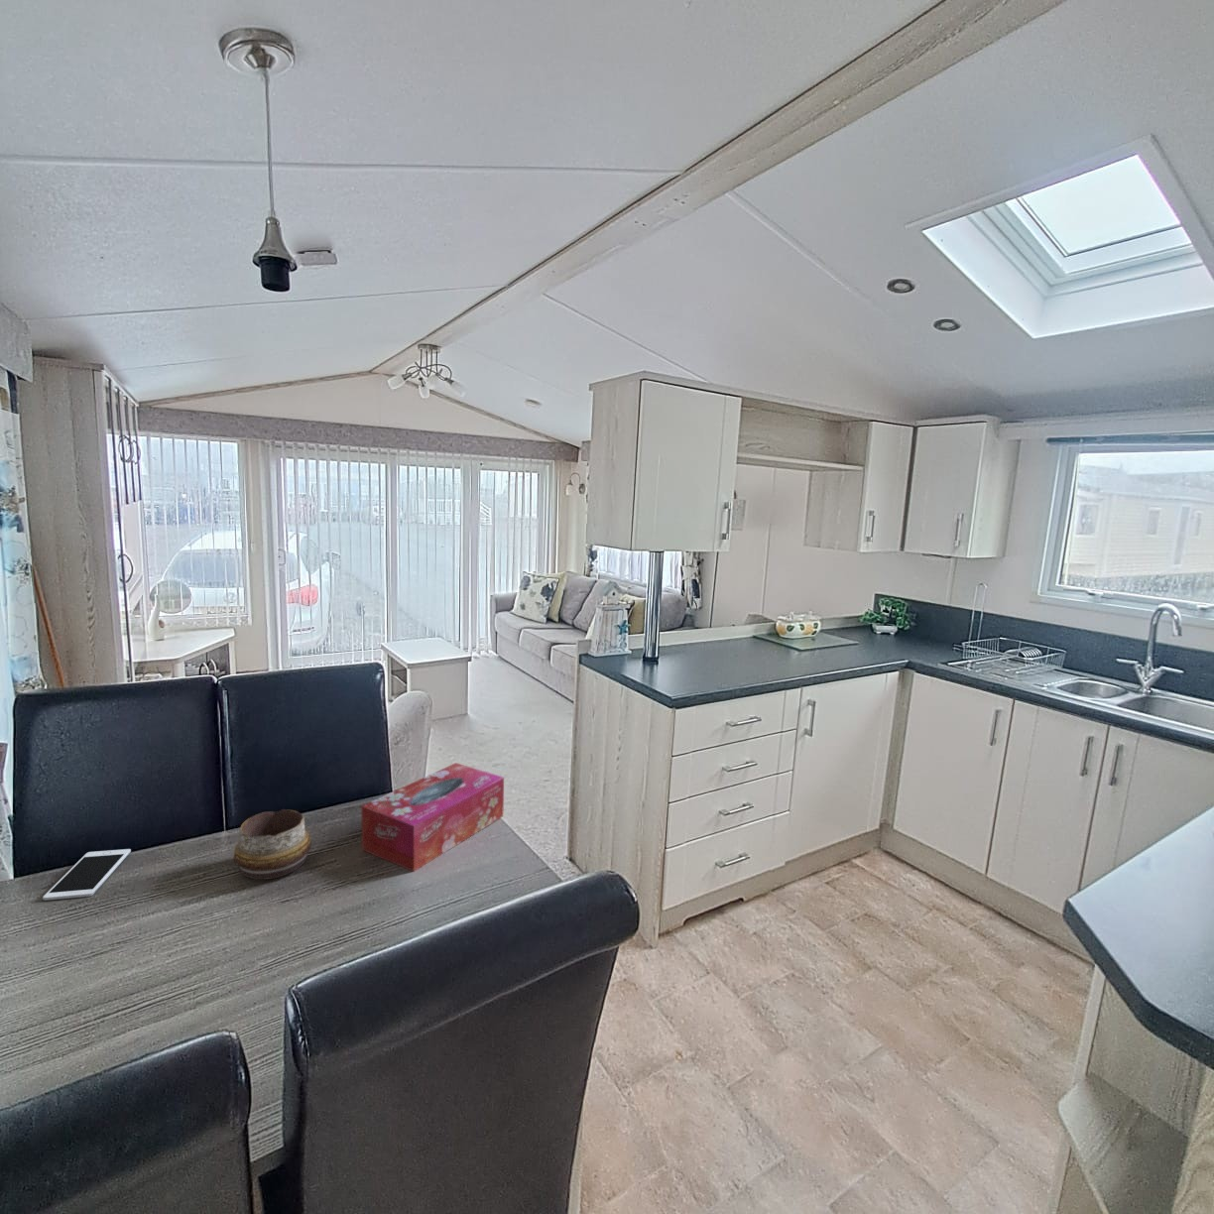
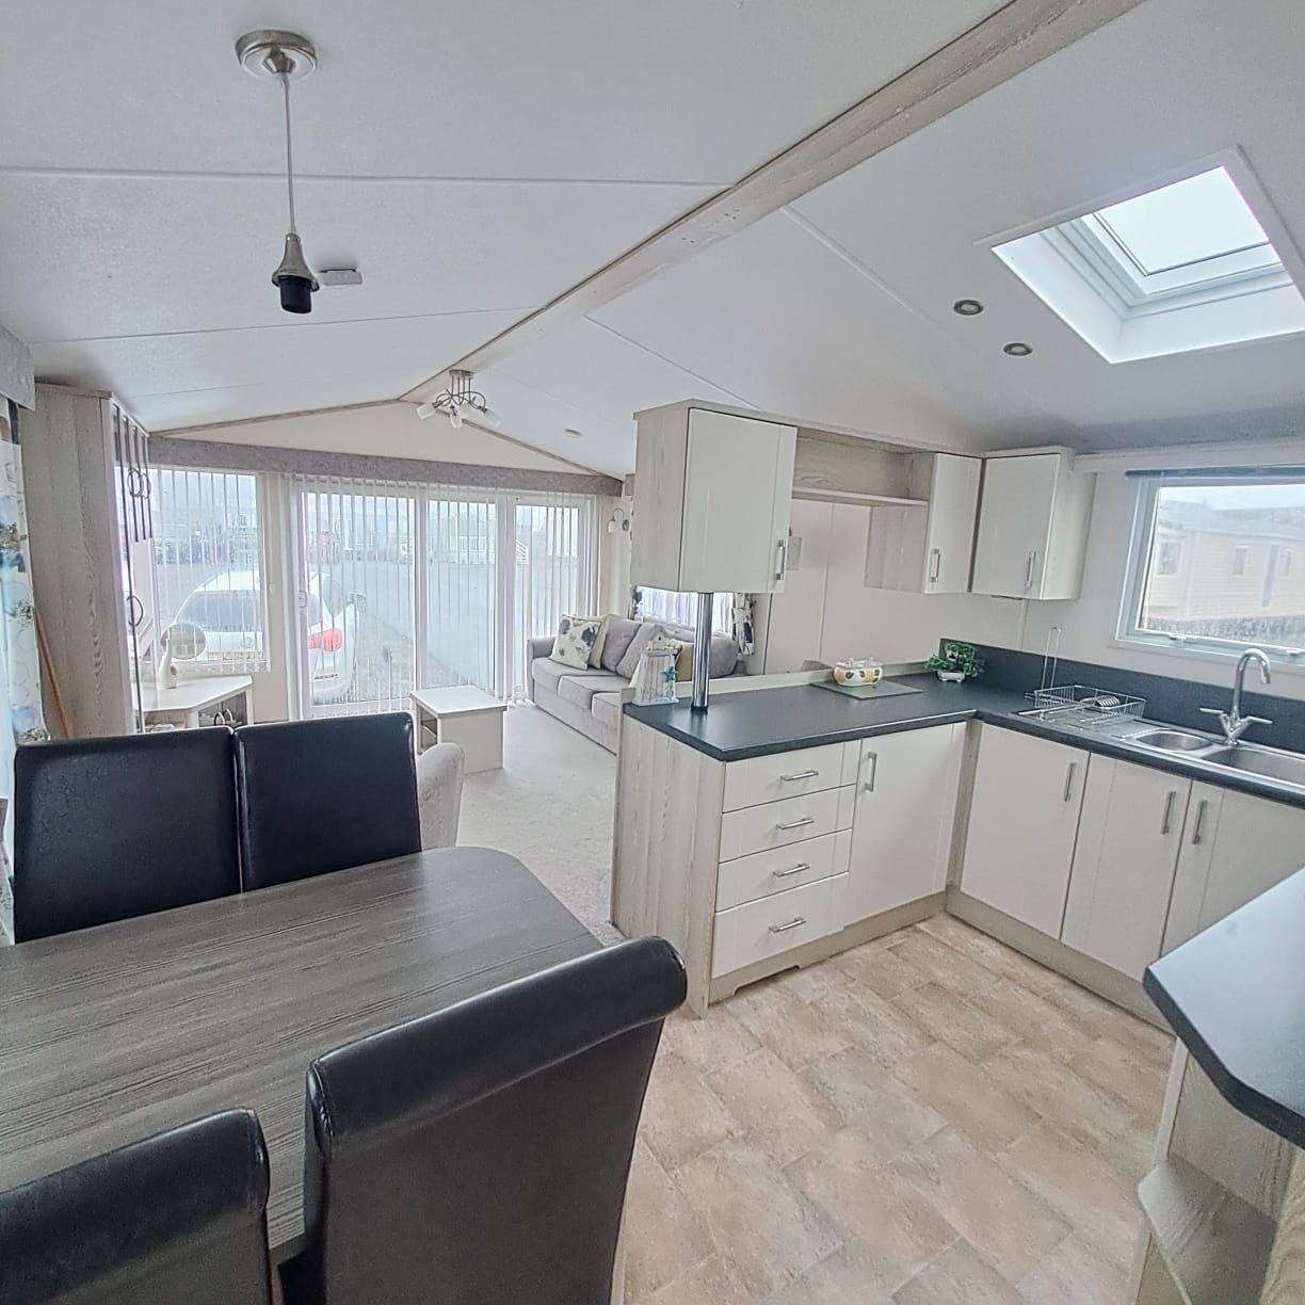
- tissue box [361,762,505,873]
- cell phone [41,848,132,902]
- decorative bowl [233,808,312,880]
